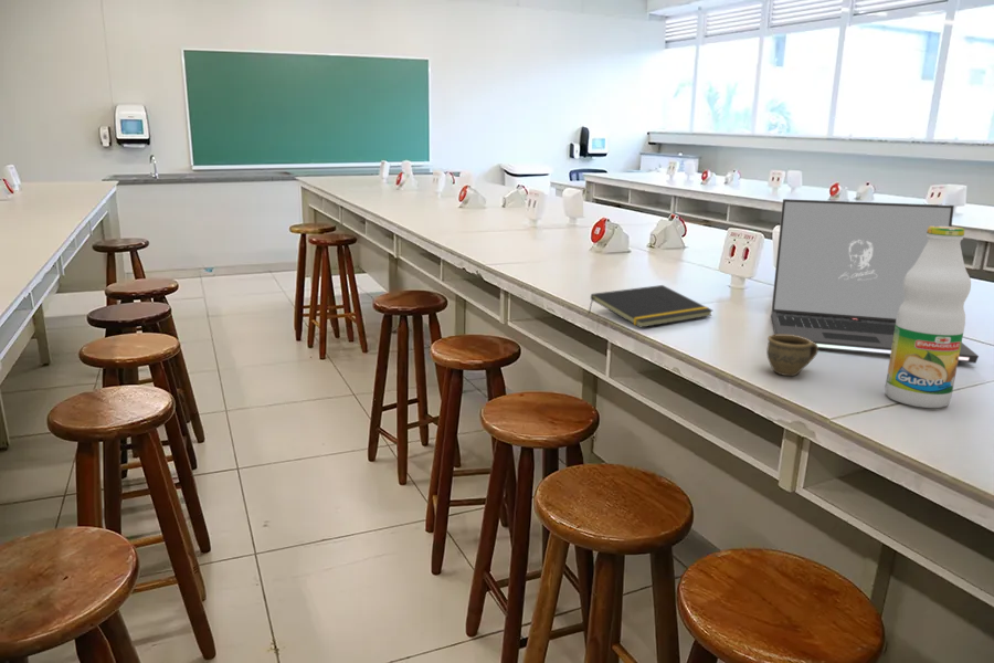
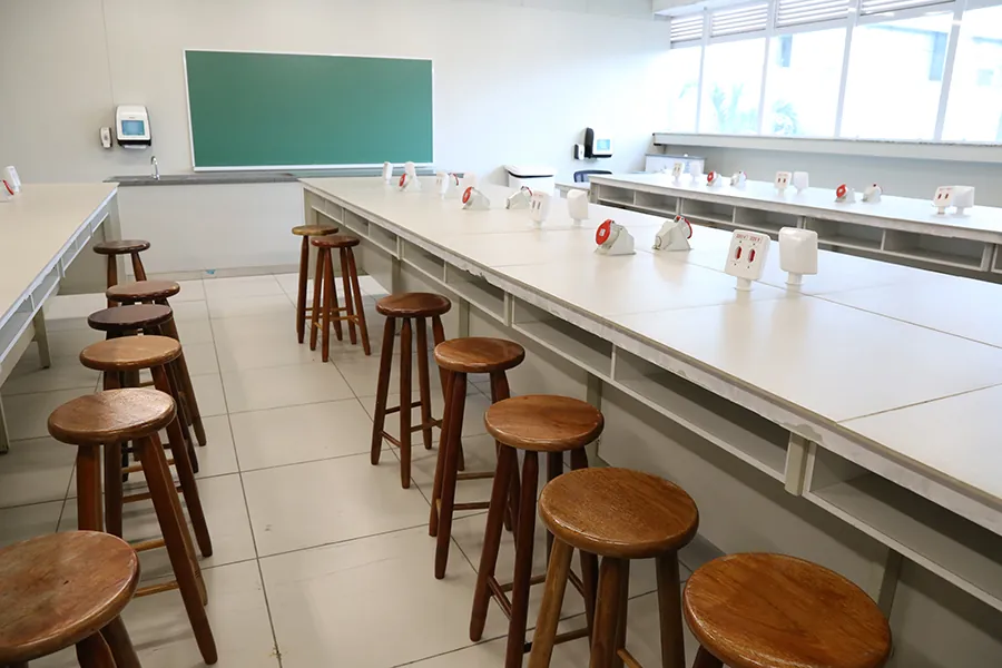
- bottle [885,225,972,409]
- notepad [586,284,715,329]
- cup [765,334,819,377]
- laptop [770,198,980,365]
